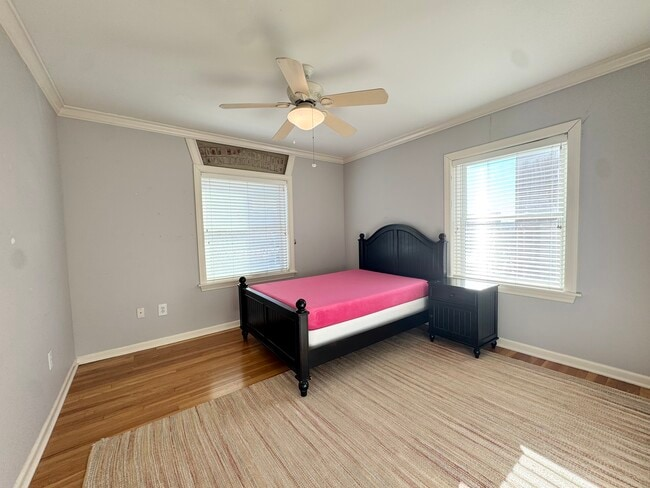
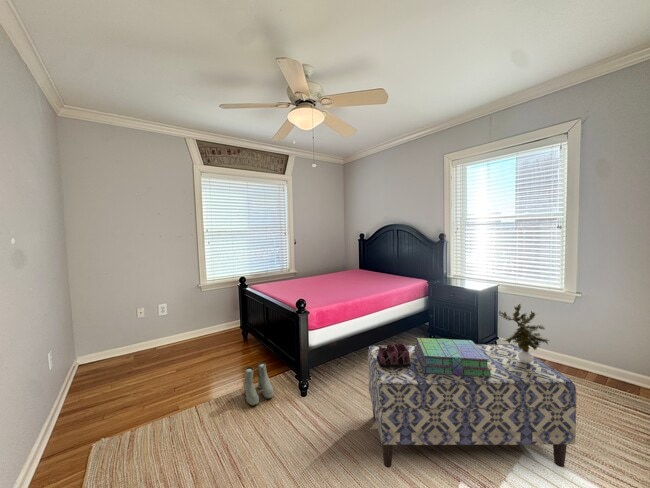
+ bench [367,343,578,469]
+ boots [242,361,274,407]
+ decorative box [377,342,411,367]
+ stack of books [415,337,492,377]
+ potted plant [497,303,550,363]
